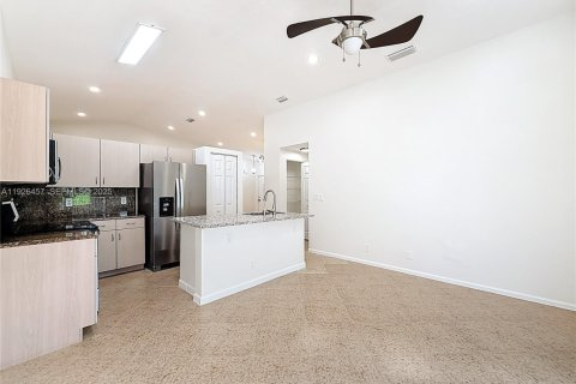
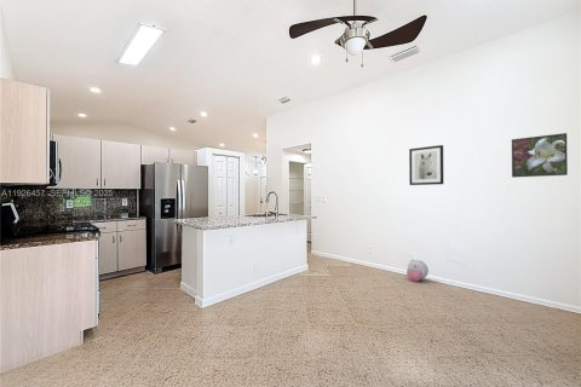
+ wall art [408,144,444,186]
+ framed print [511,132,569,179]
+ plush toy [405,258,430,283]
